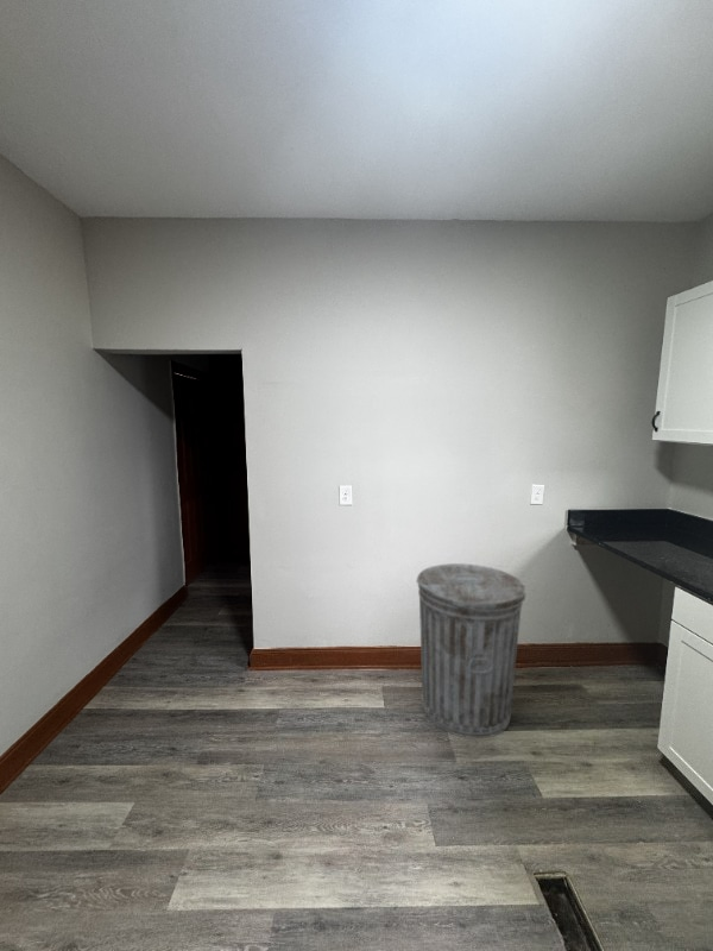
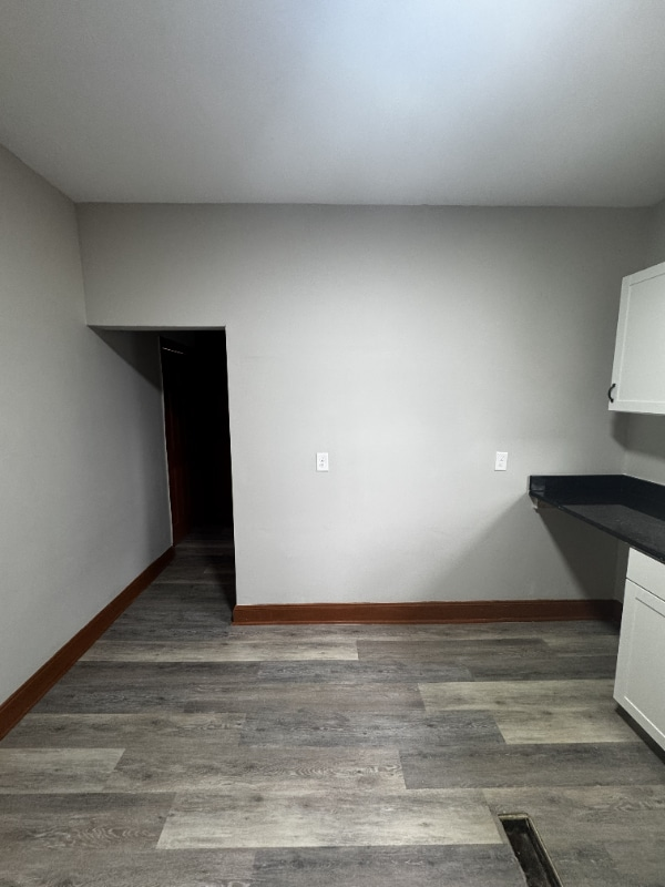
- trash can [416,562,526,739]
